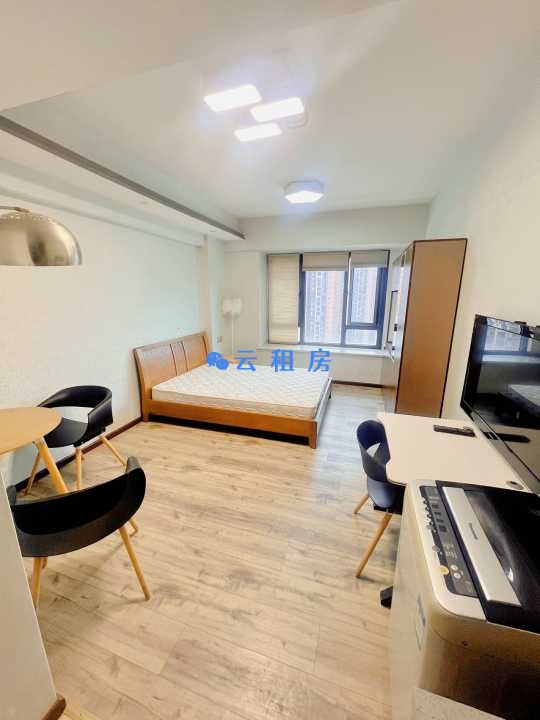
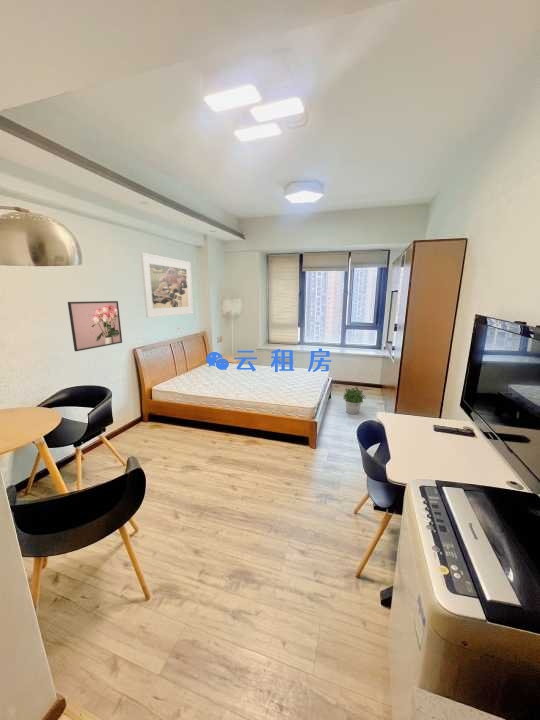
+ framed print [67,300,123,352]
+ potted plant [342,386,367,415]
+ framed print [140,252,194,319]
